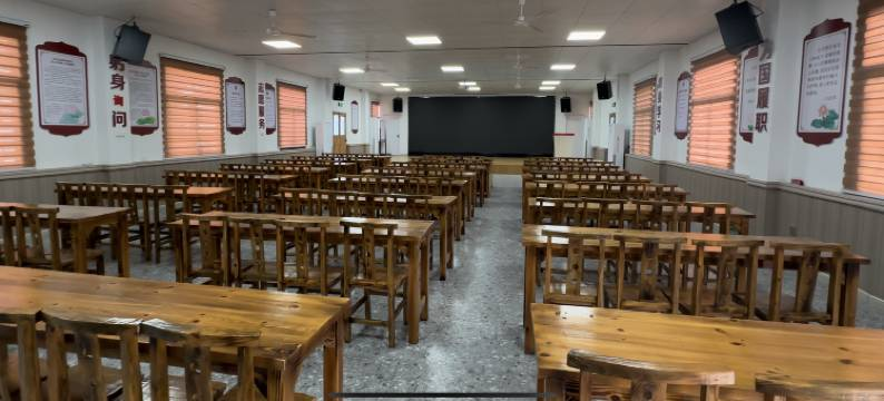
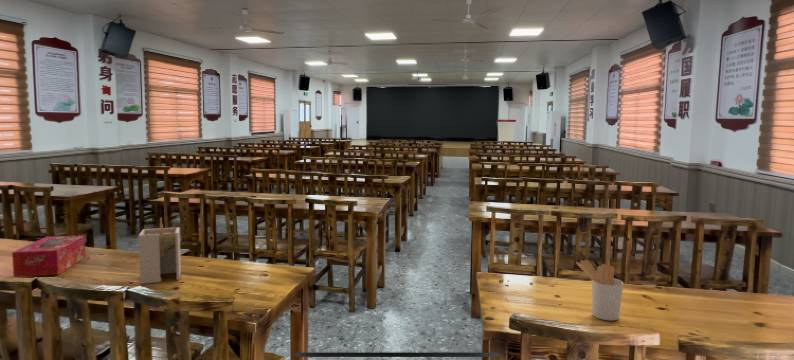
+ utensil holder [138,217,182,285]
+ tissue box [11,234,87,278]
+ utensil holder [575,259,624,322]
